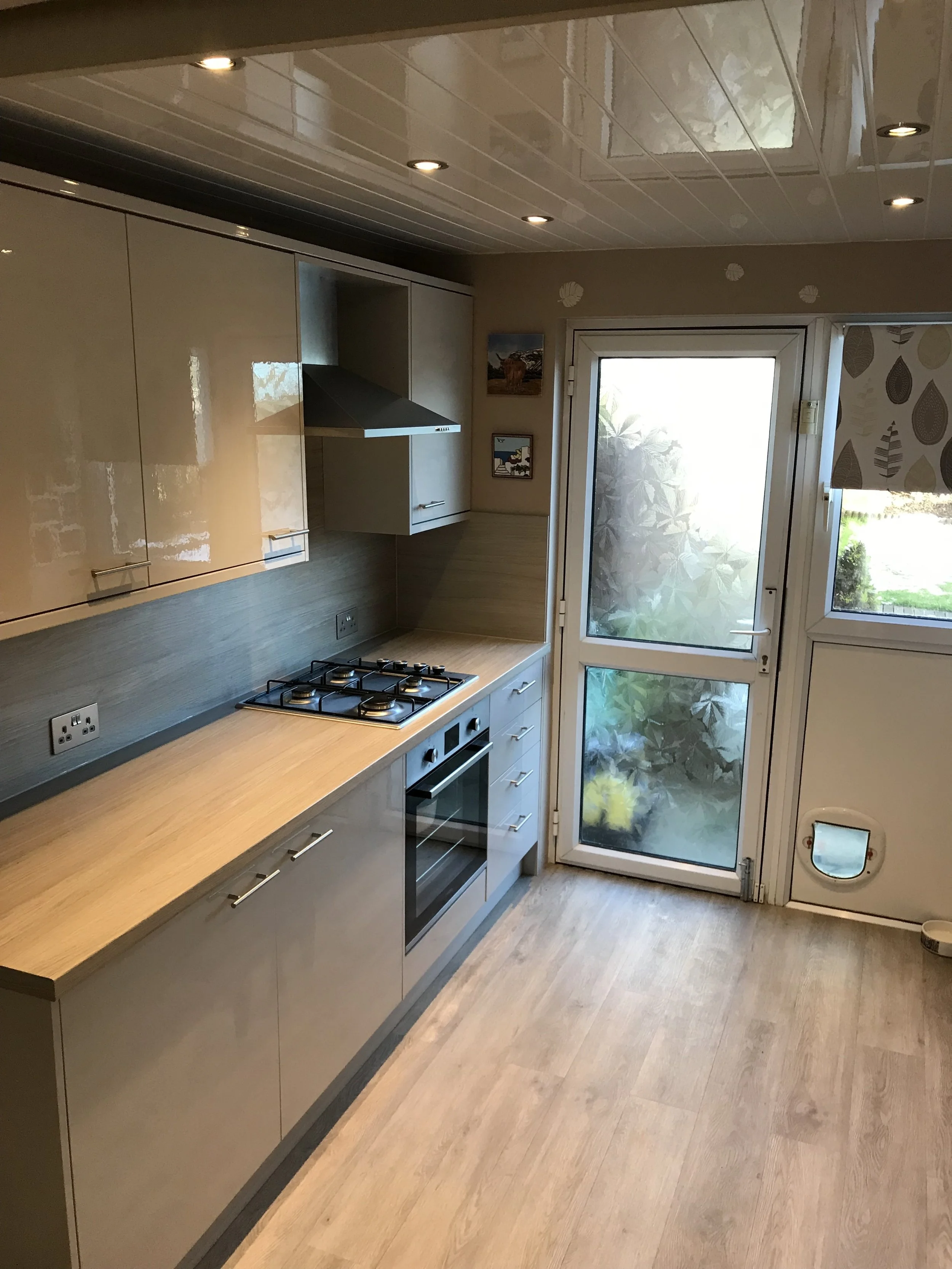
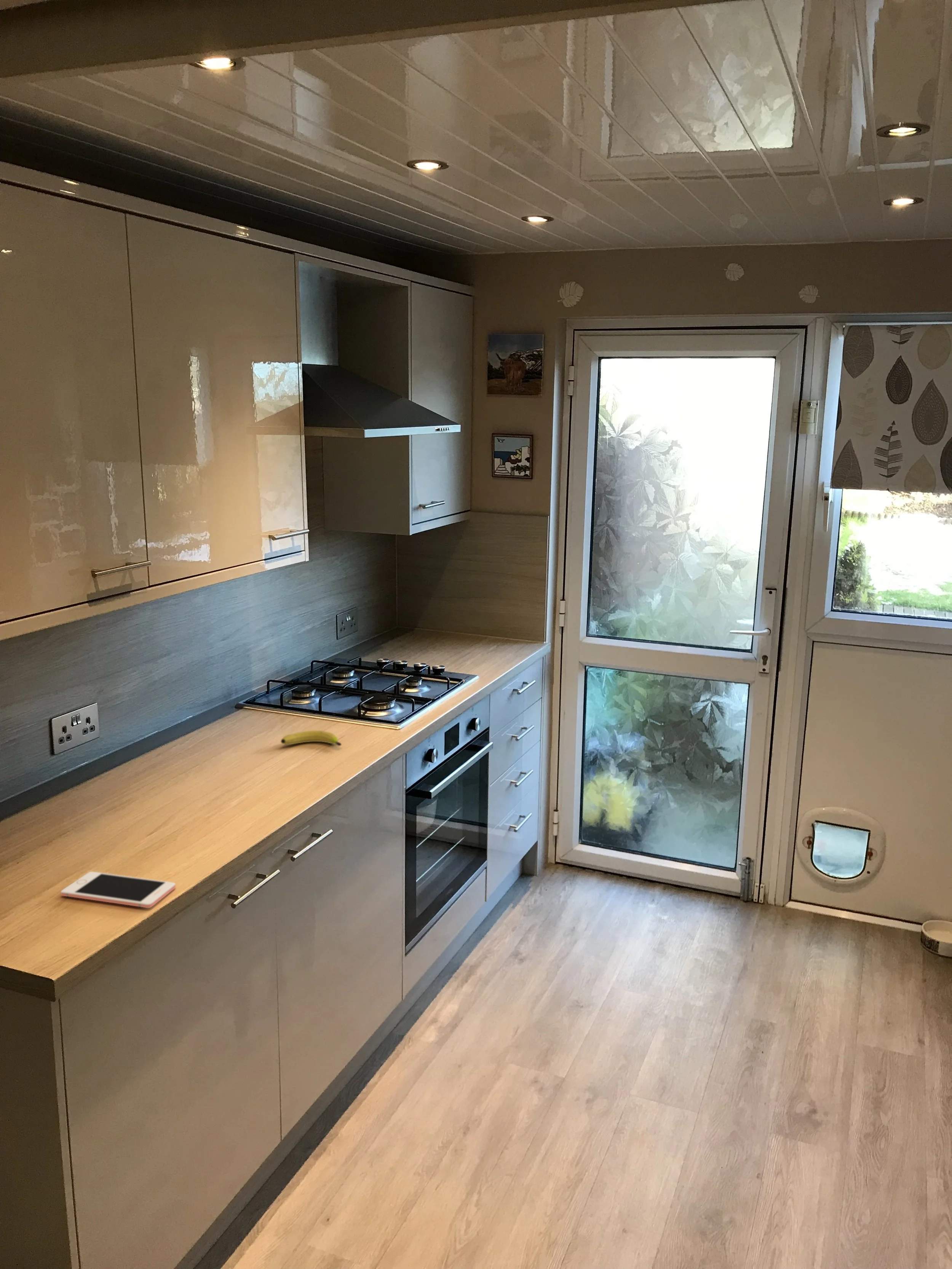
+ fruit [281,730,342,746]
+ cell phone [61,871,176,908]
